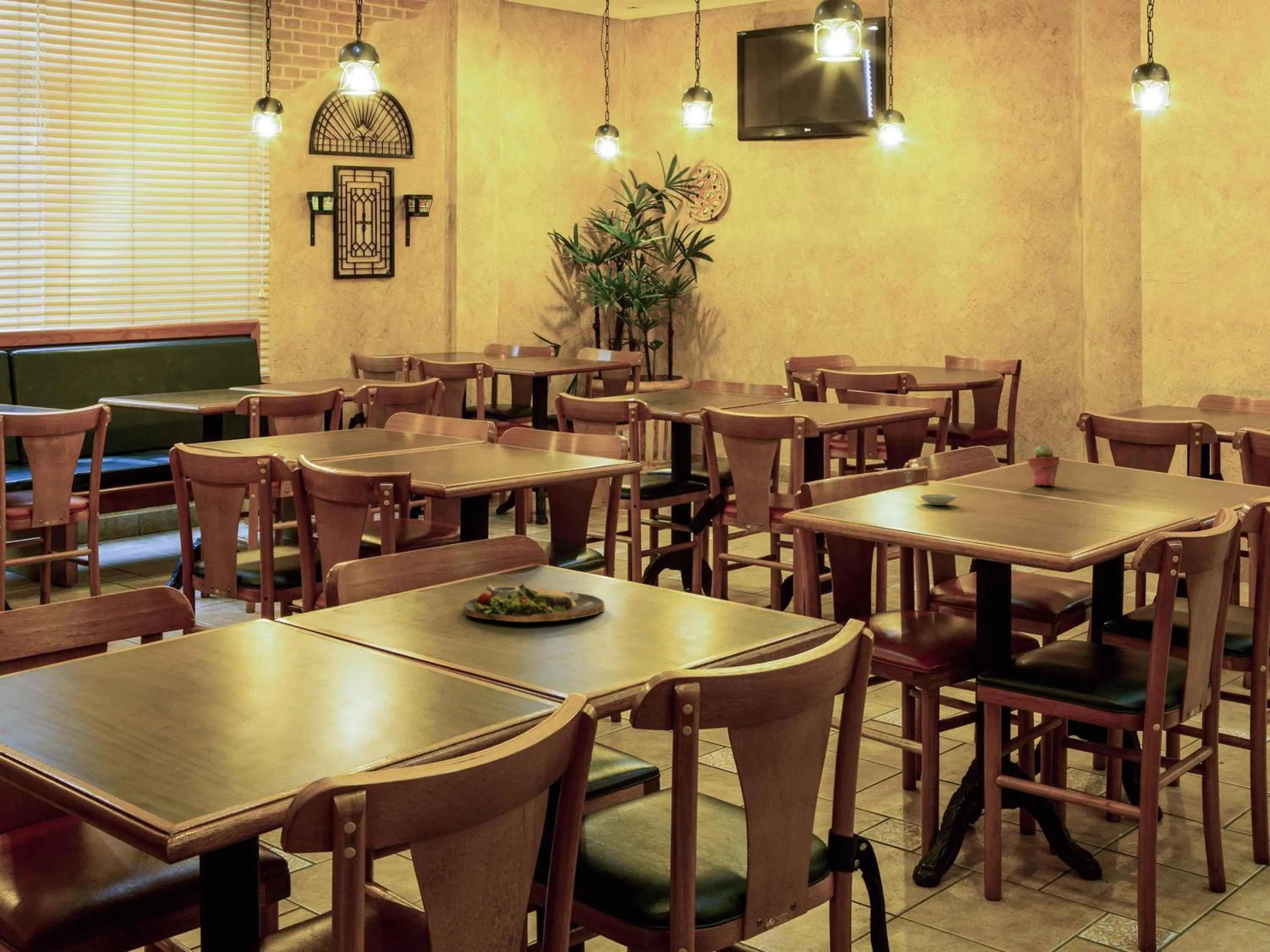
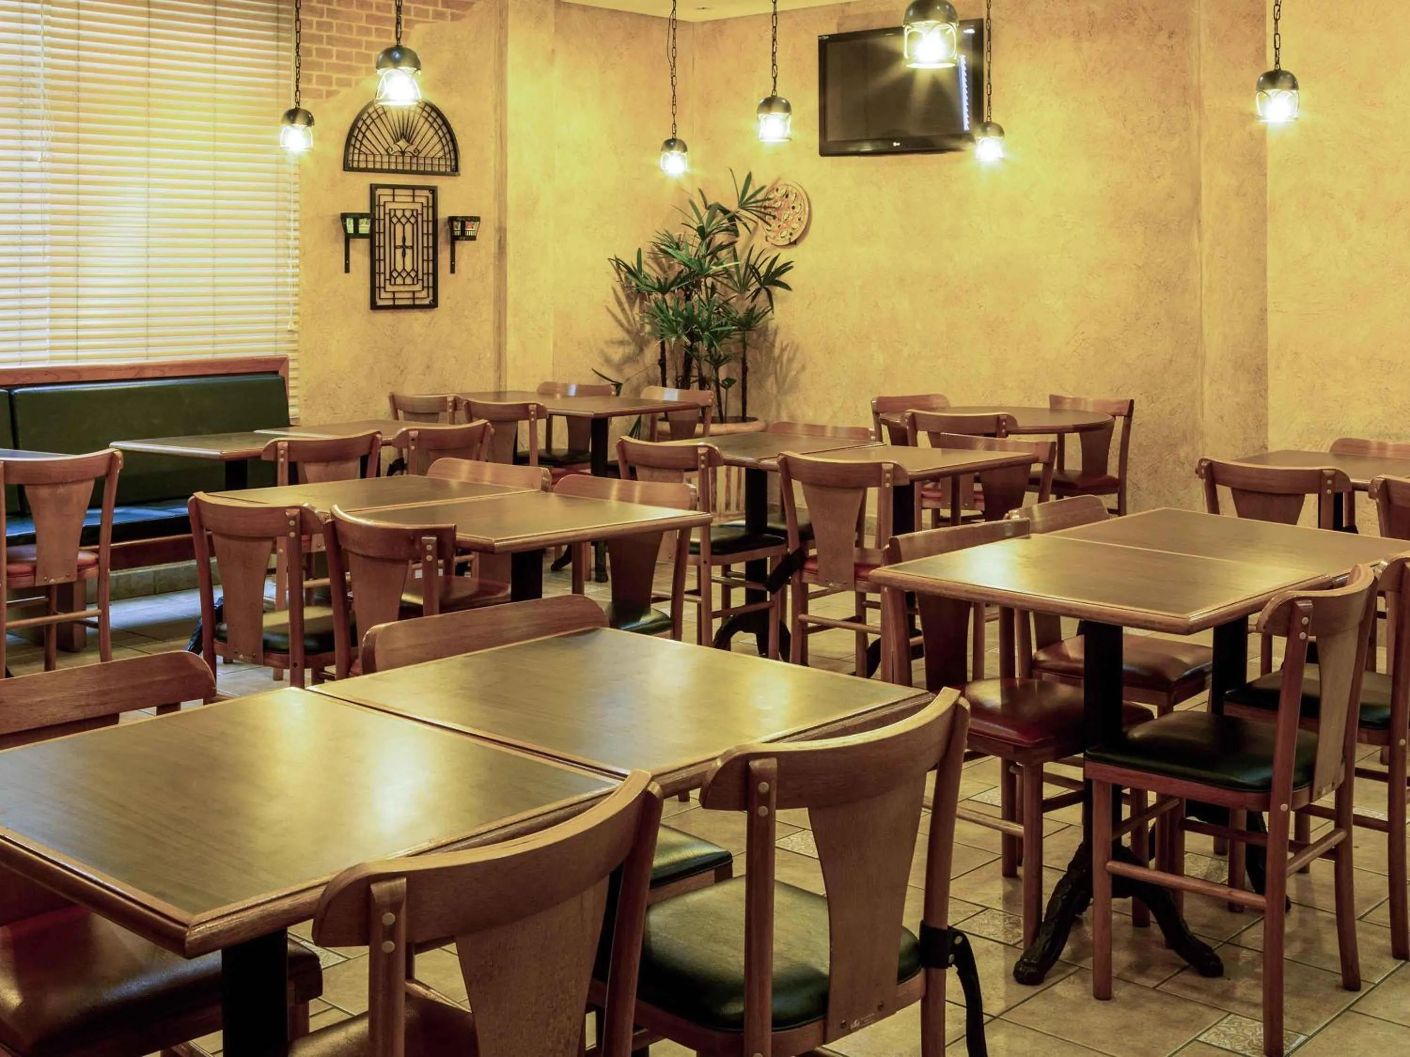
- dinner plate [463,583,605,622]
- potted succulent [1027,444,1060,486]
- saucer [919,494,957,505]
